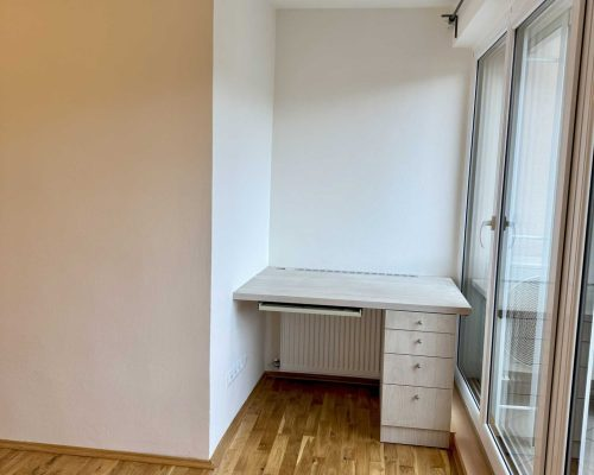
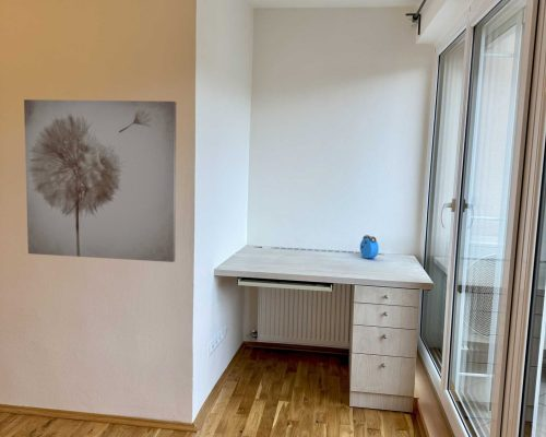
+ wall art [23,98,177,263]
+ alarm clock [359,234,380,260]
